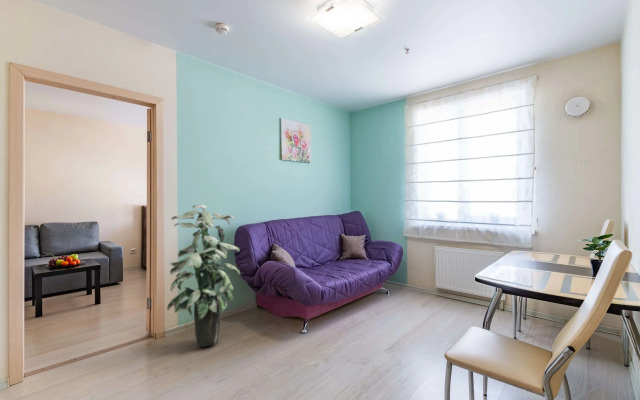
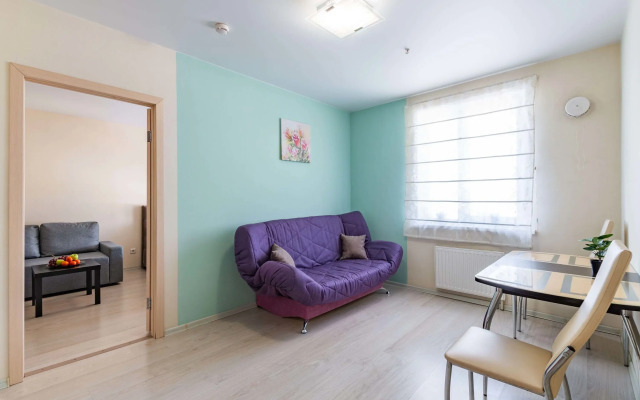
- indoor plant [166,204,241,348]
